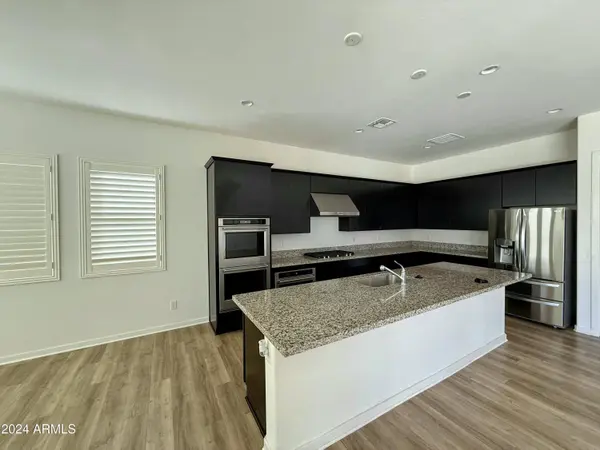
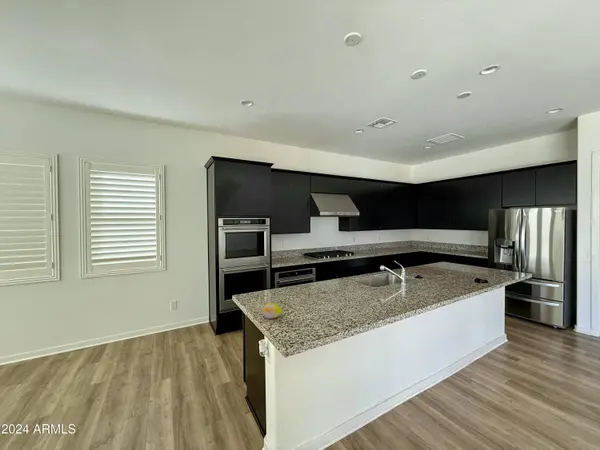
+ fruit [261,302,284,320]
